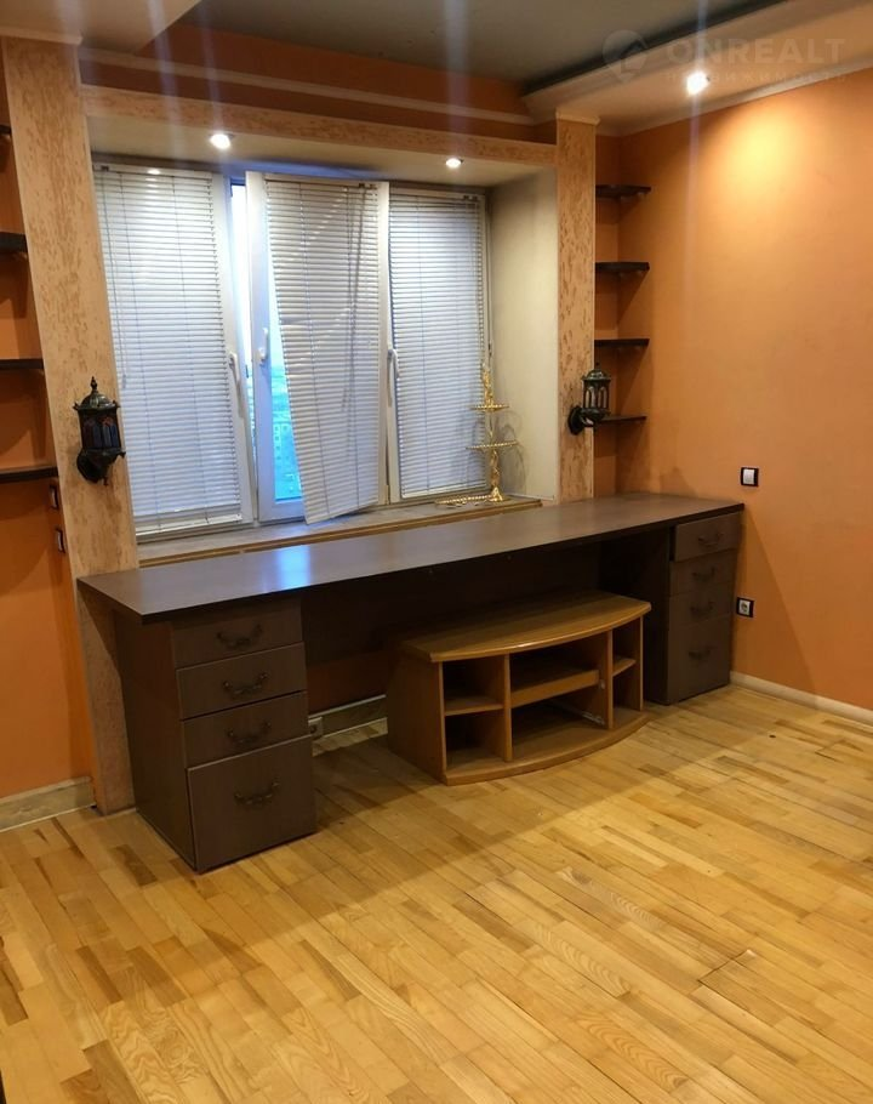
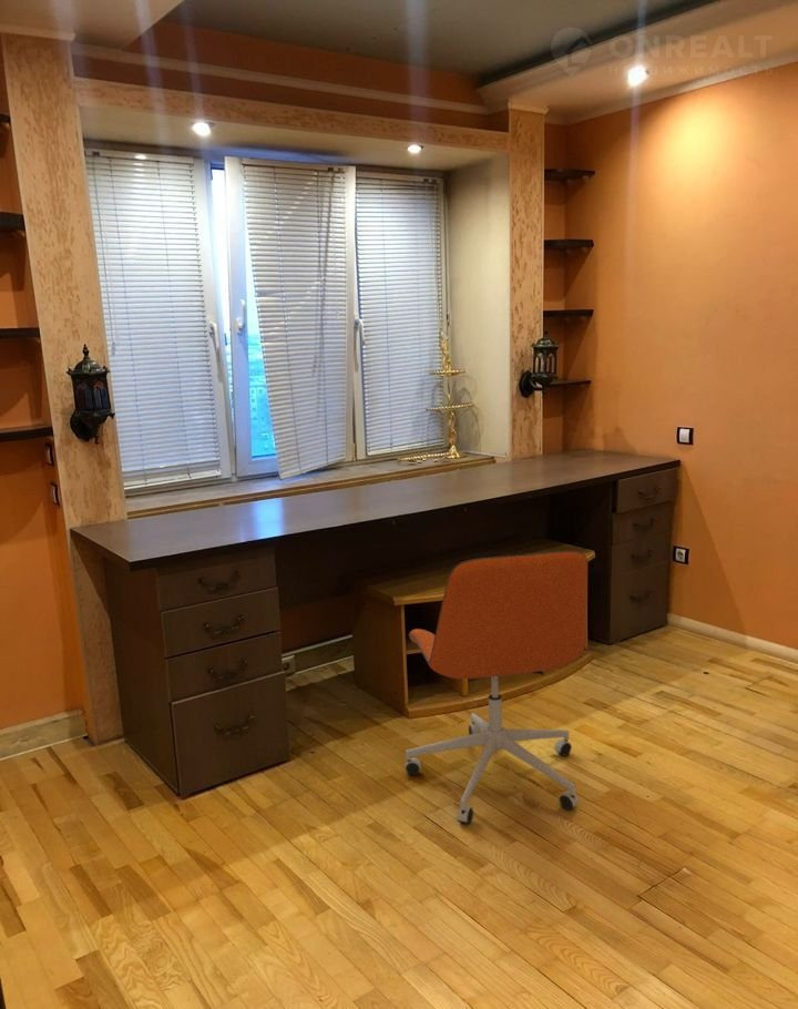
+ office chair [403,550,589,825]
